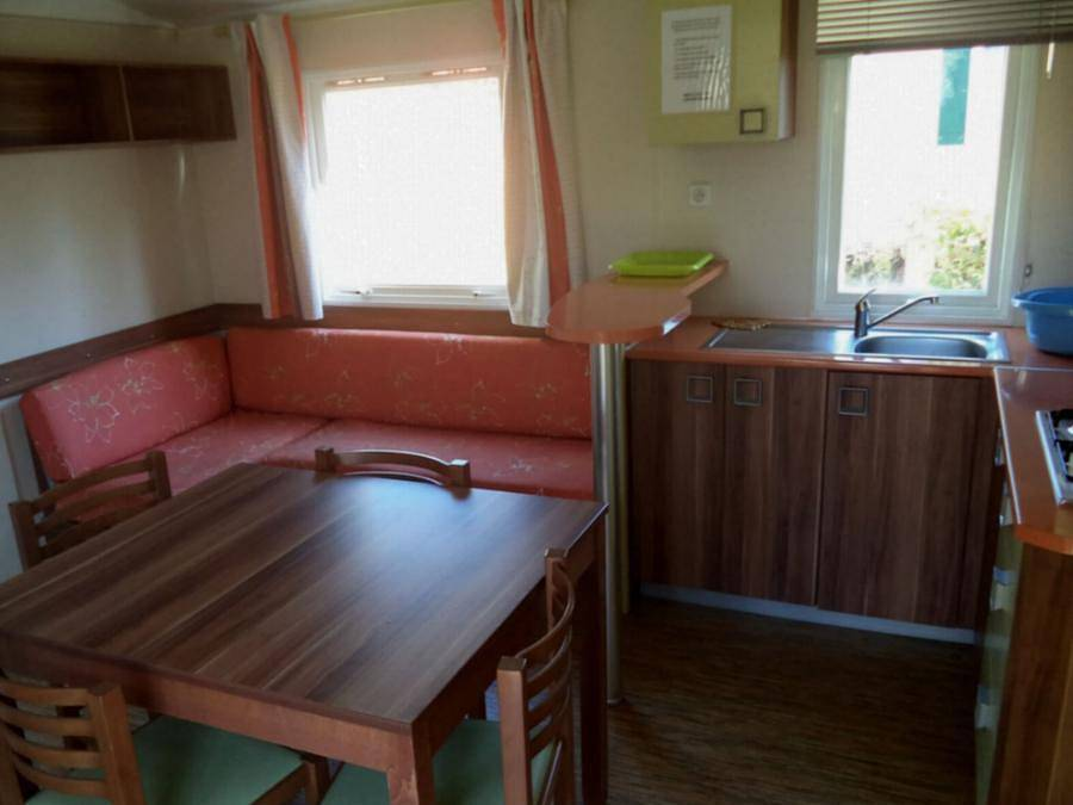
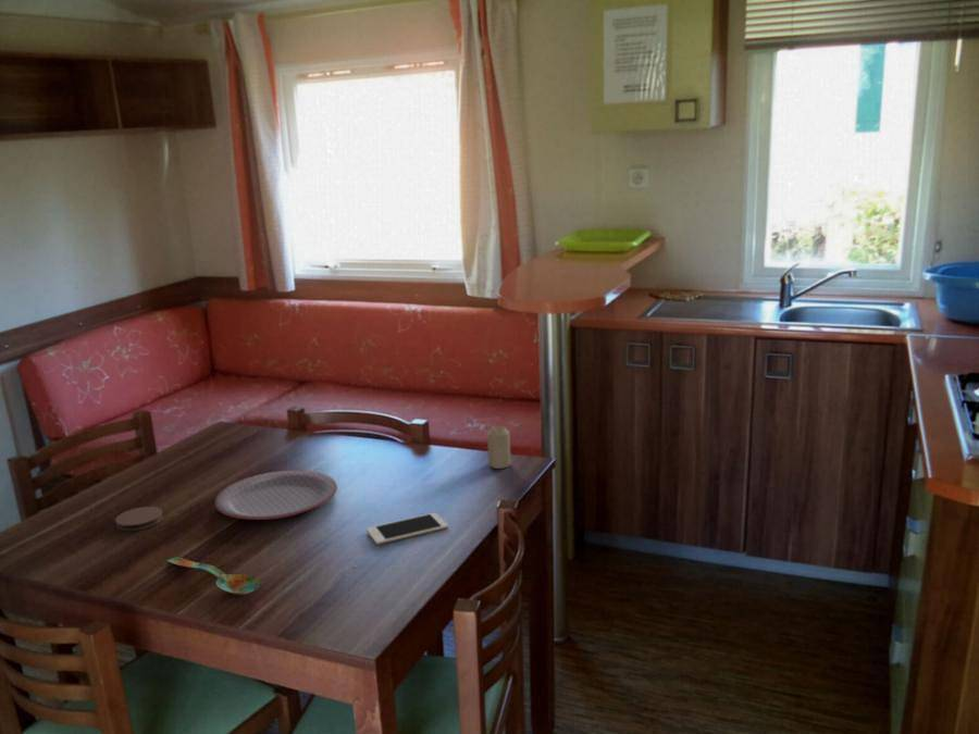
+ coaster [114,506,164,532]
+ plate [214,470,338,521]
+ cell phone [365,511,449,546]
+ spoon [165,556,261,596]
+ candle [486,424,511,470]
